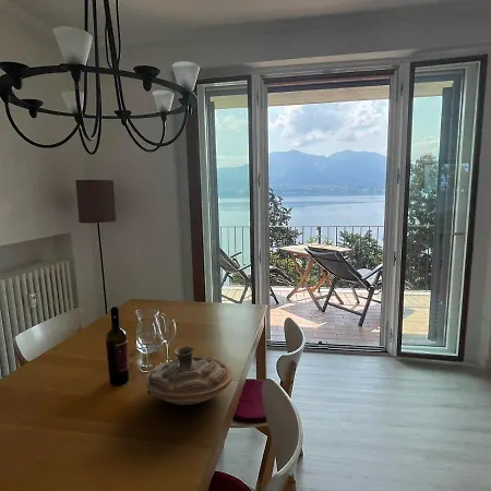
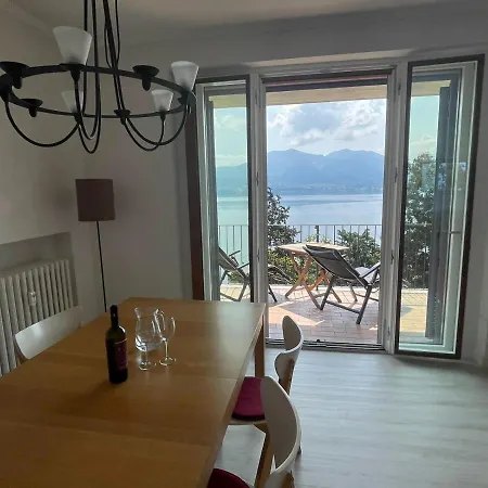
- decorative bowl [144,345,233,406]
